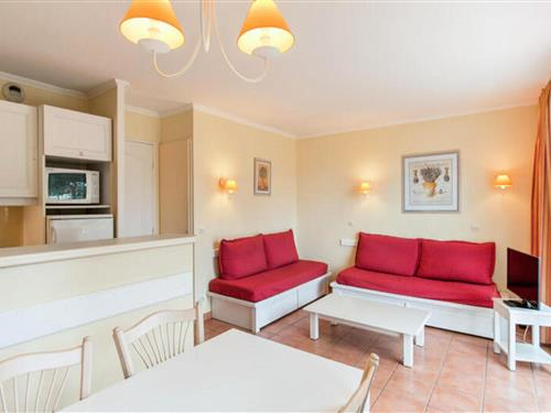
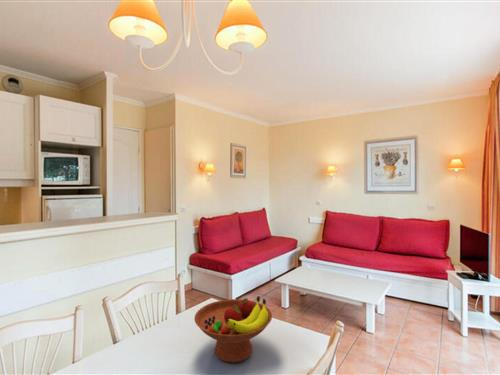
+ fruit bowl [193,295,273,364]
